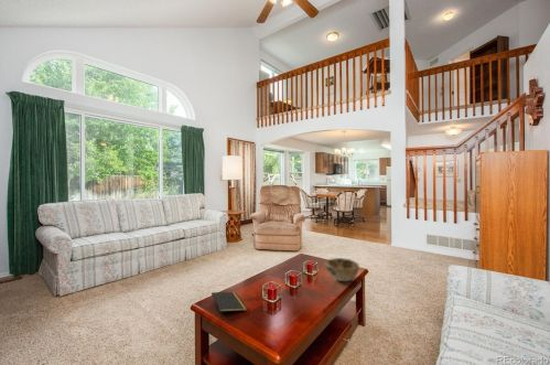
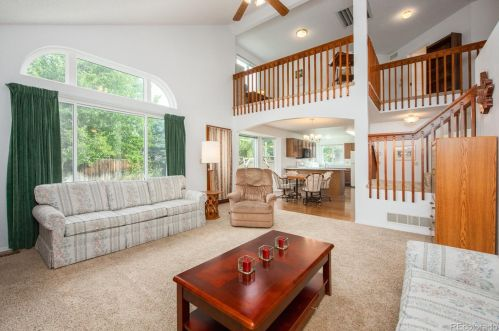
- notepad [211,291,248,319]
- decorative bowl [324,257,360,282]
